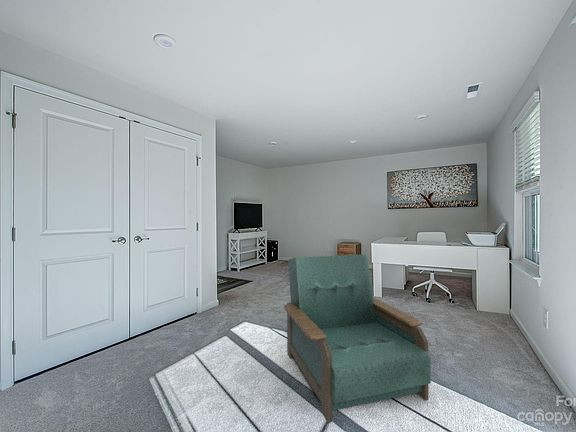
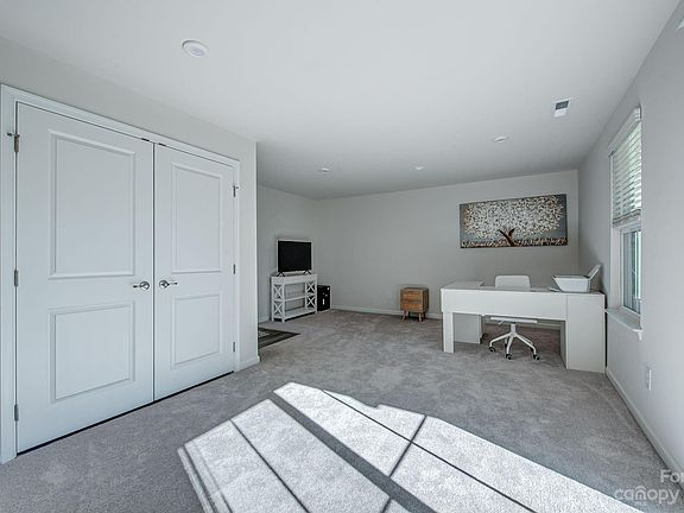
- armchair [283,253,432,424]
